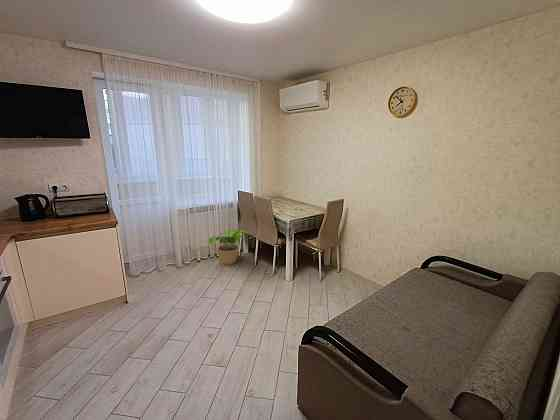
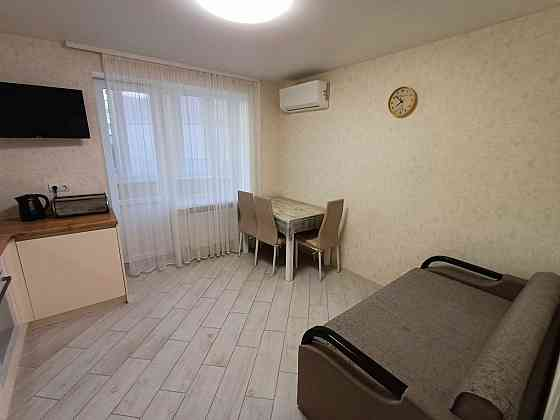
- potted plant [208,228,248,265]
